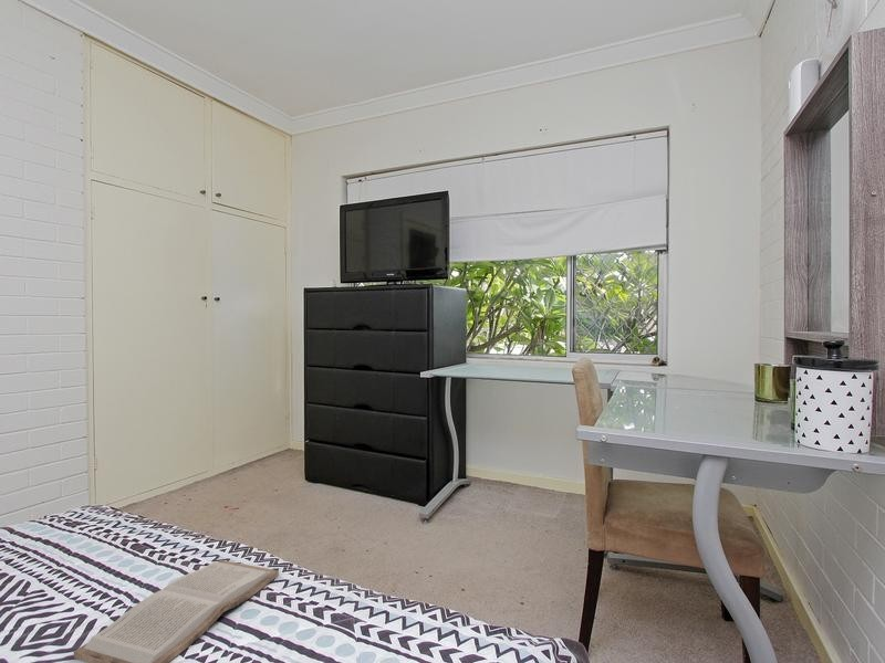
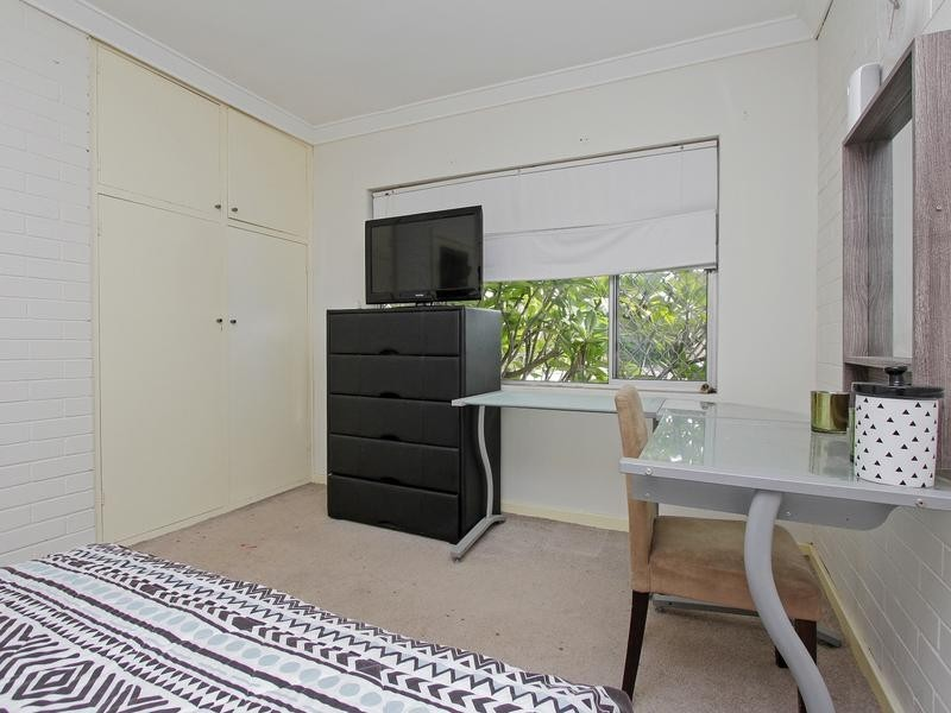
- book [73,559,280,663]
